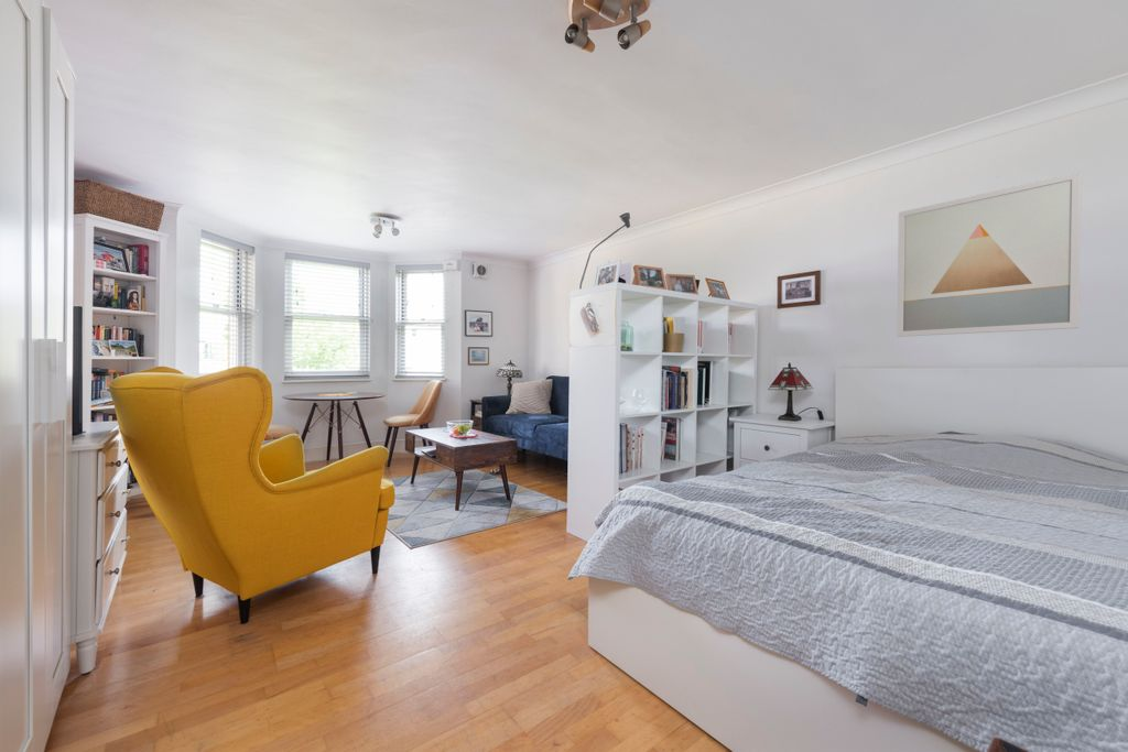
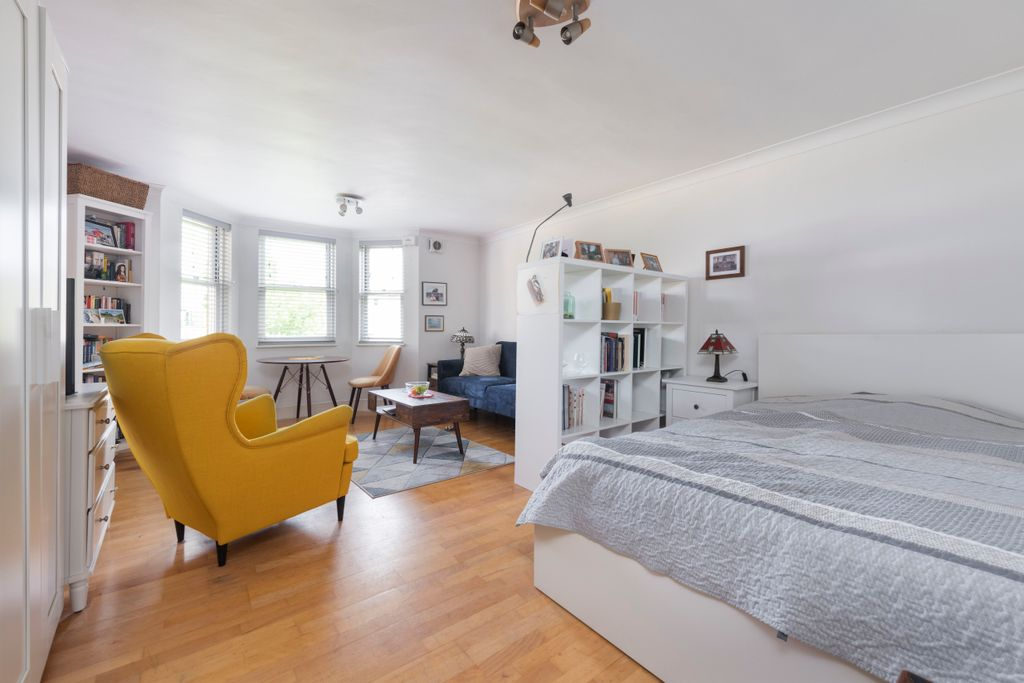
- wall art [896,171,1083,338]
